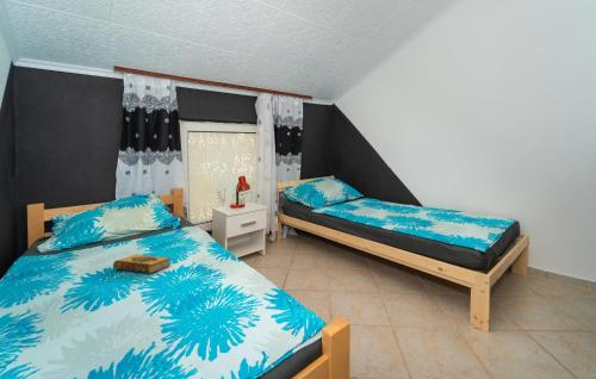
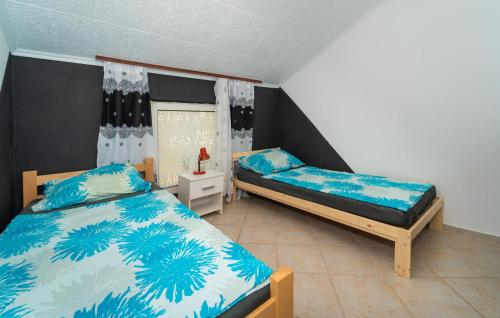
- hardback book [112,254,172,275]
